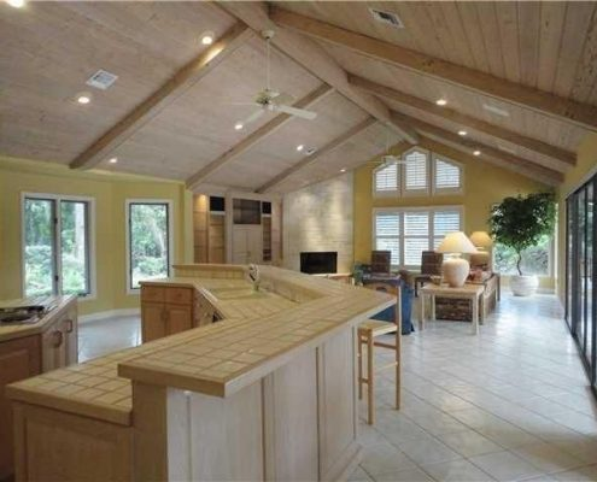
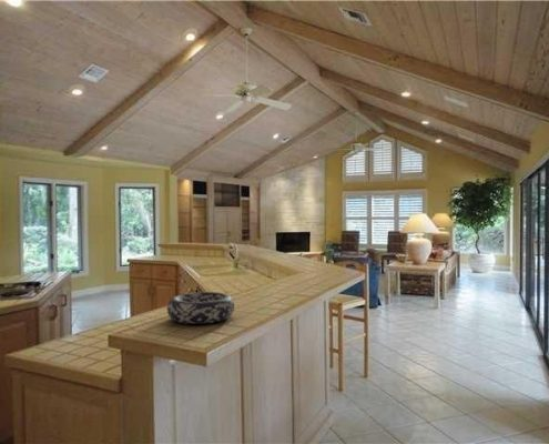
+ decorative bowl [166,291,235,325]
